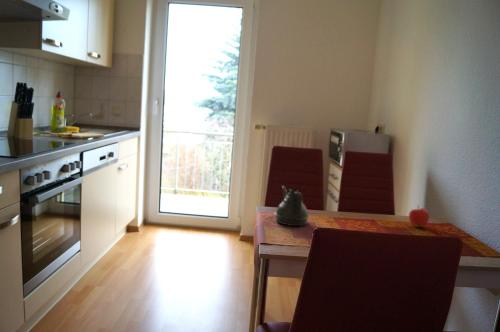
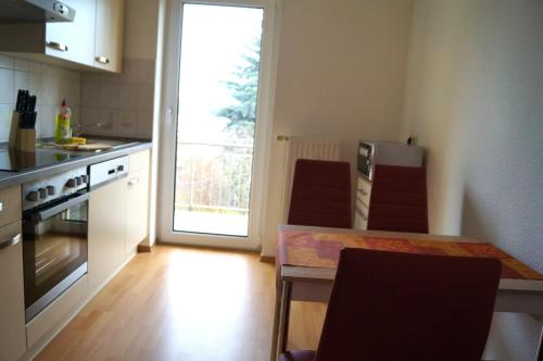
- teapot [274,185,310,227]
- fruit [408,204,430,228]
